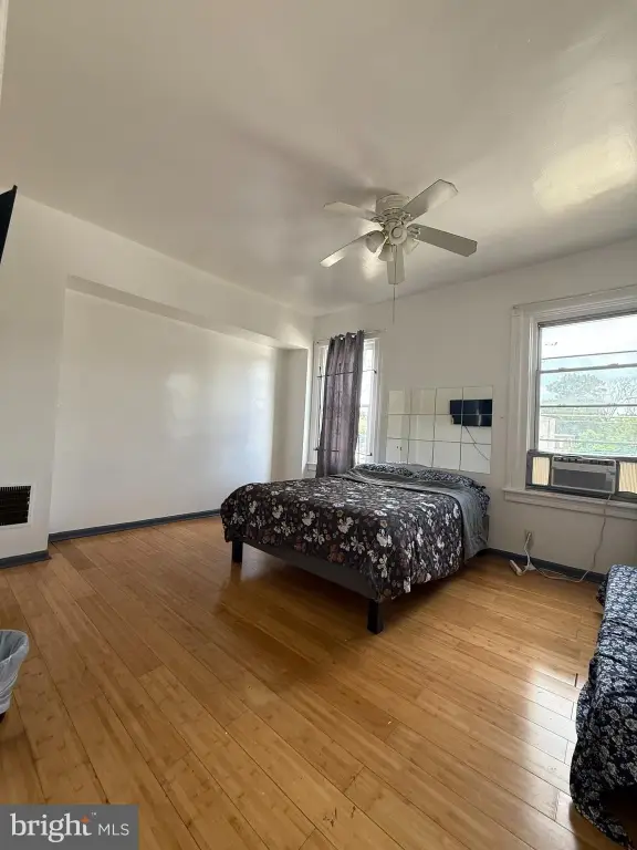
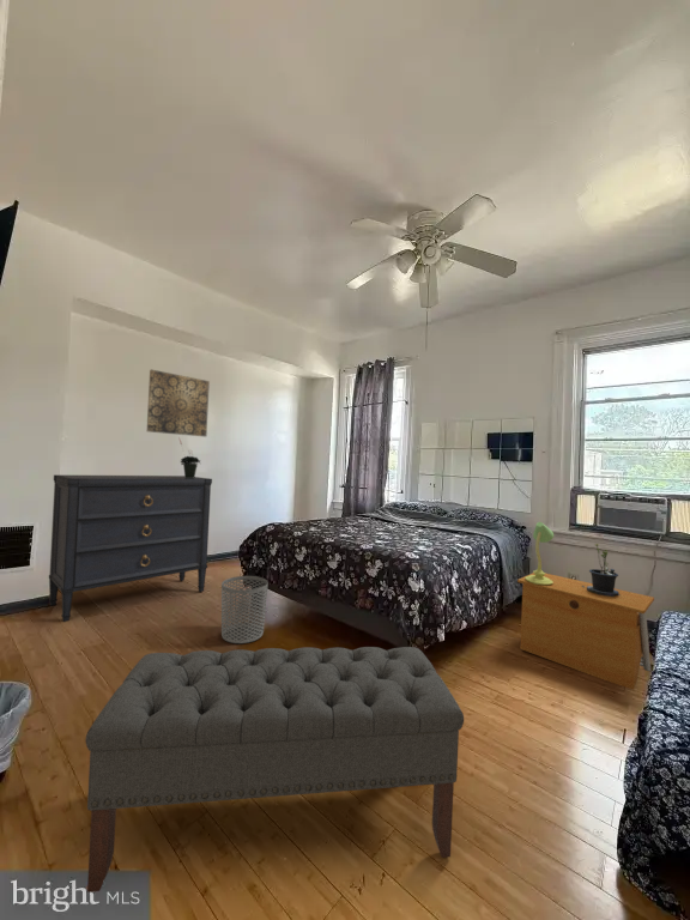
+ wall art [146,369,211,438]
+ table lamp [525,521,555,586]
+ bench [84,646,465,894]
+ dresser [48,474,213,623]
+ waste bin [220,575,270,644]
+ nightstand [516,571,655,691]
+ potted plant [582,543,619,597]
+ potted plant [177,436,201,478]
